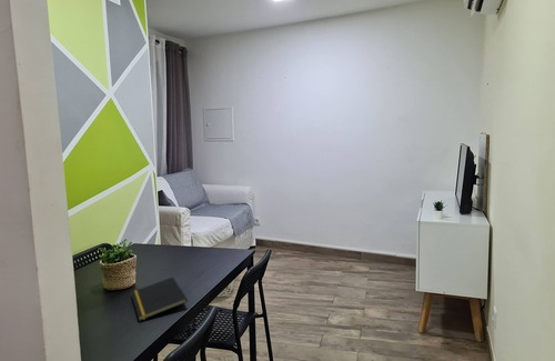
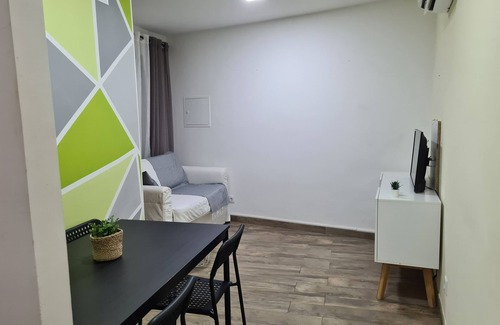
- notepad [130,275,189,322]
